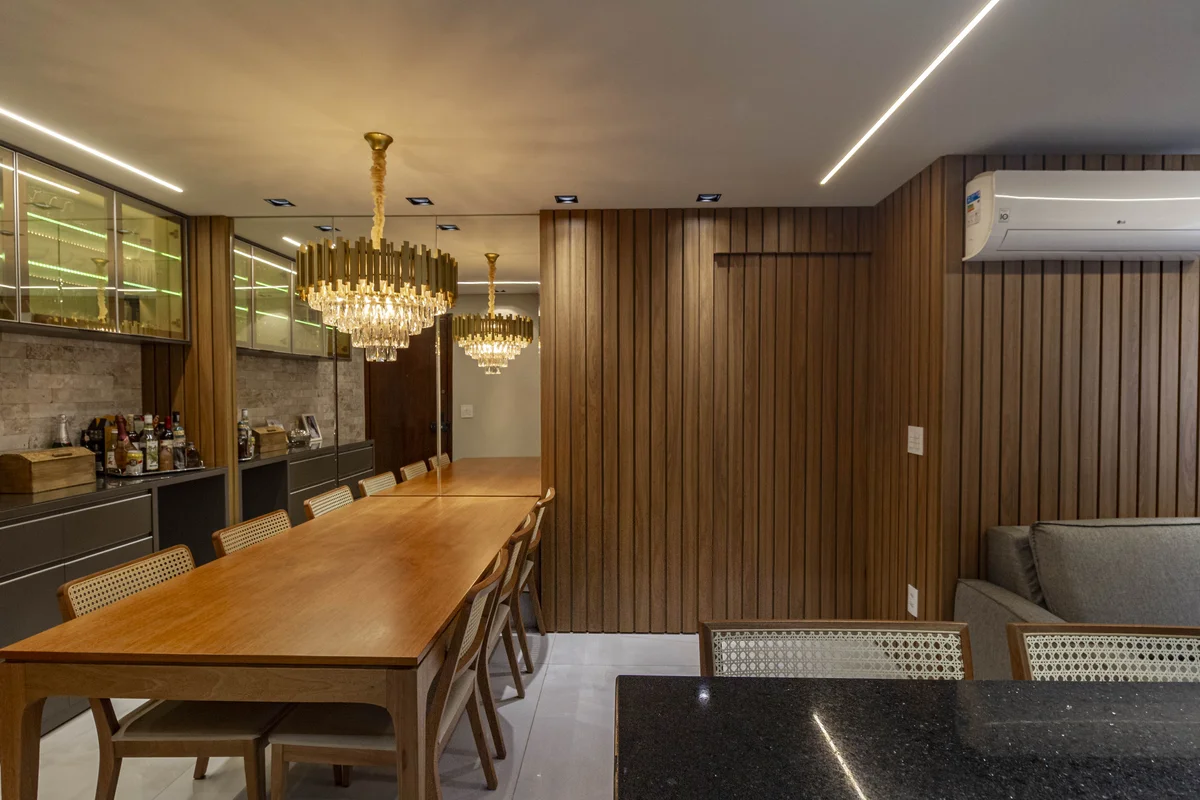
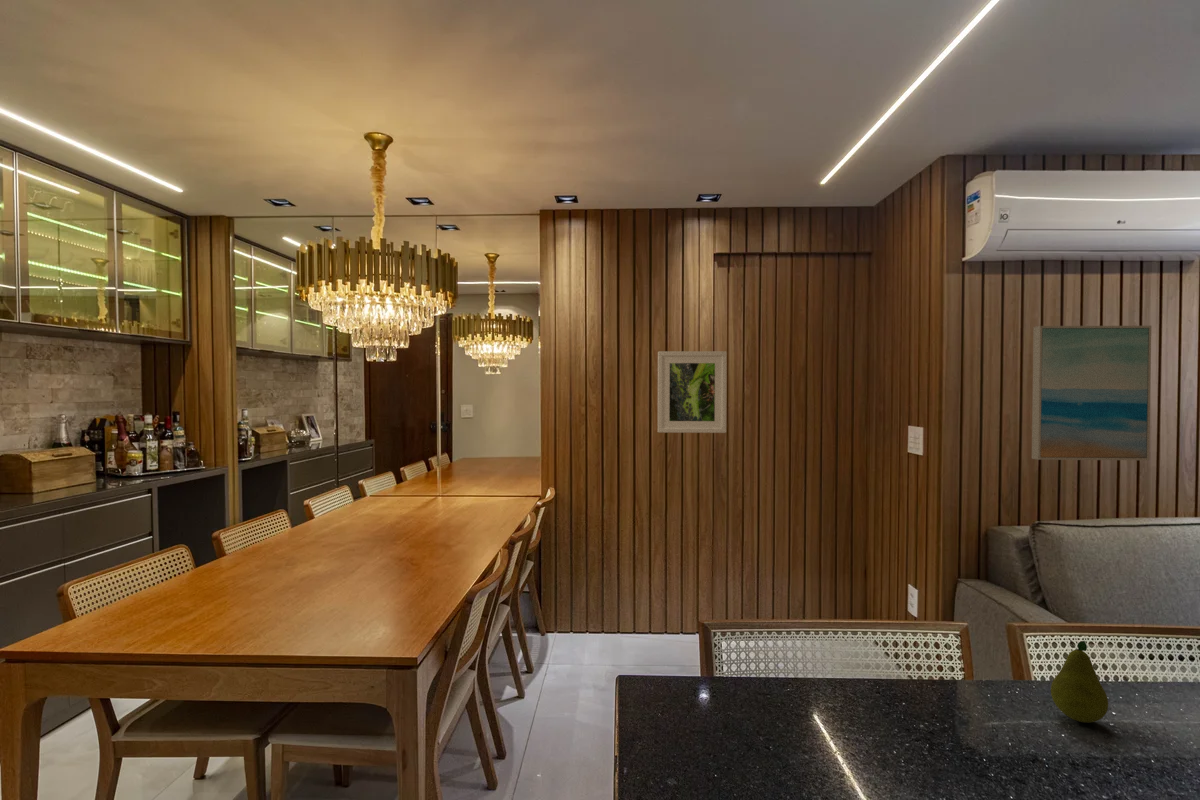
+ wall art [1031,325,1152,461]
+ fruit [1050,639,1109,723]
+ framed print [657,350,728,434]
